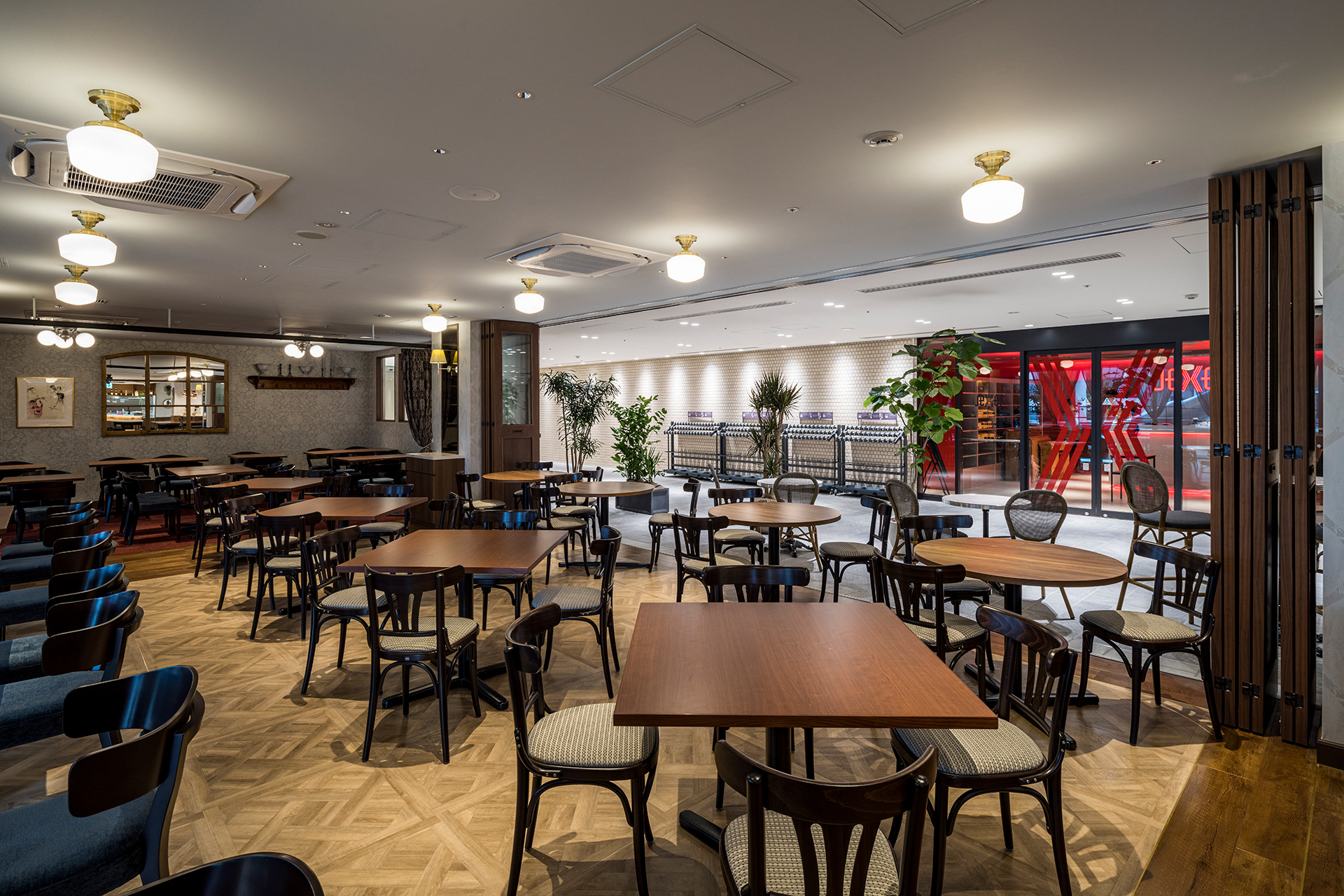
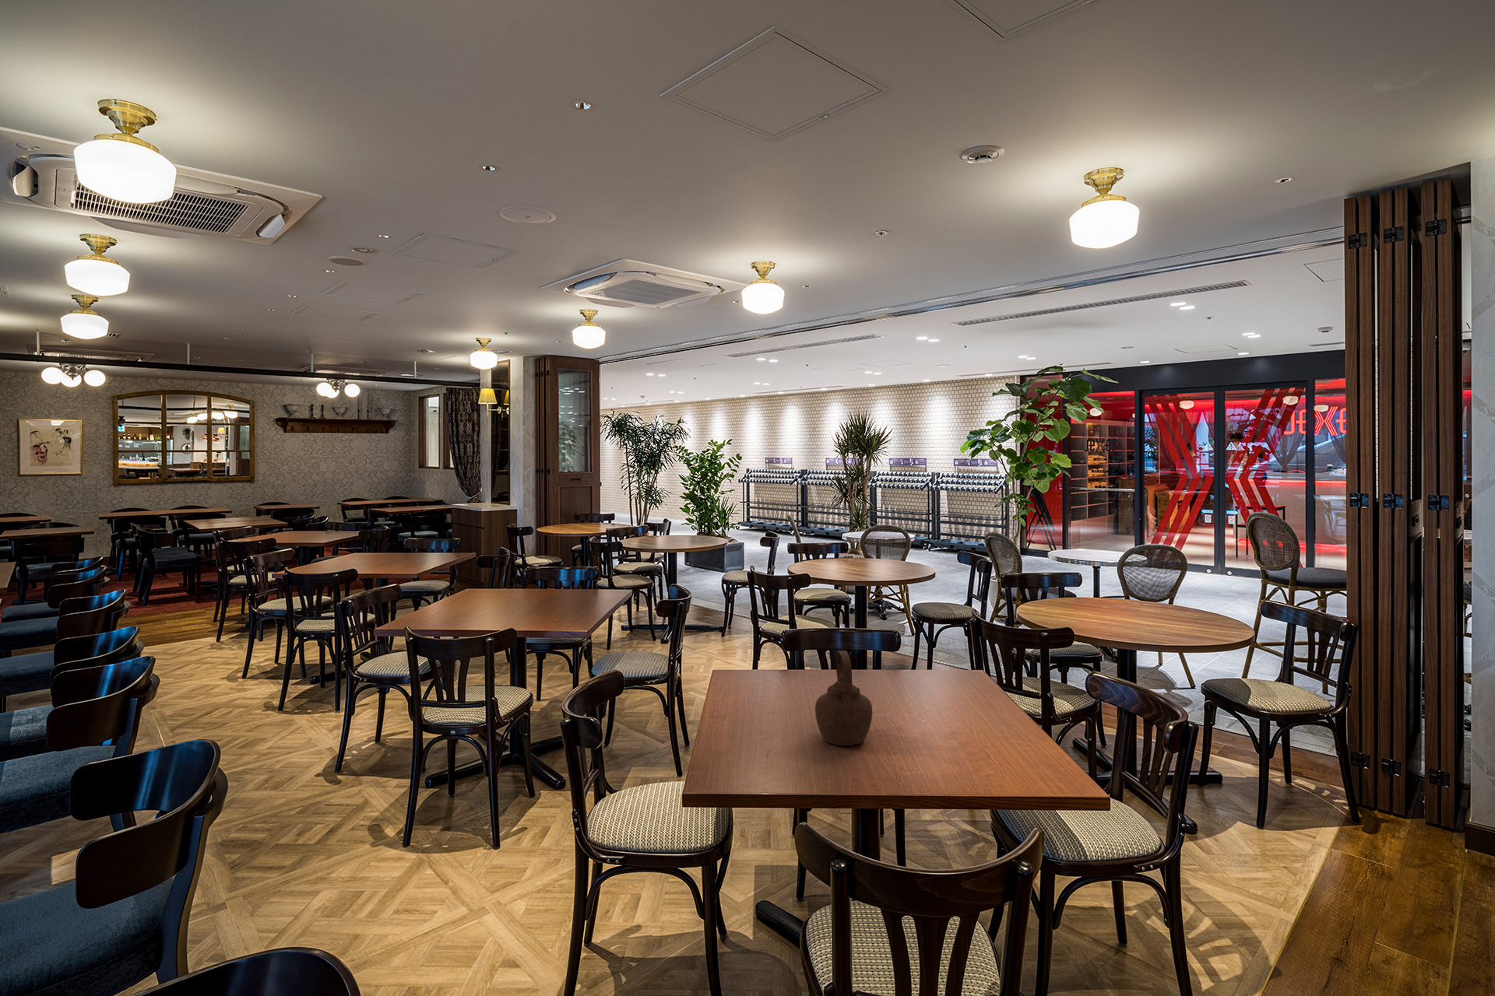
+ teapot [814,649,873,746]
